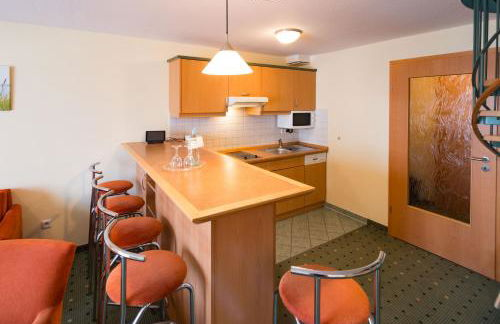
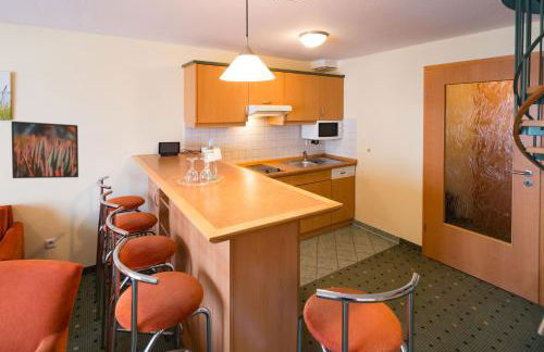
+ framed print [10,120,79,179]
